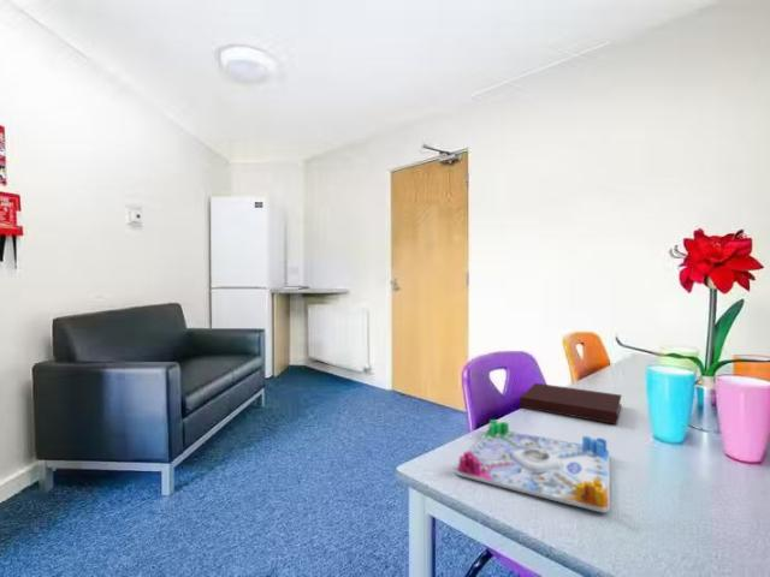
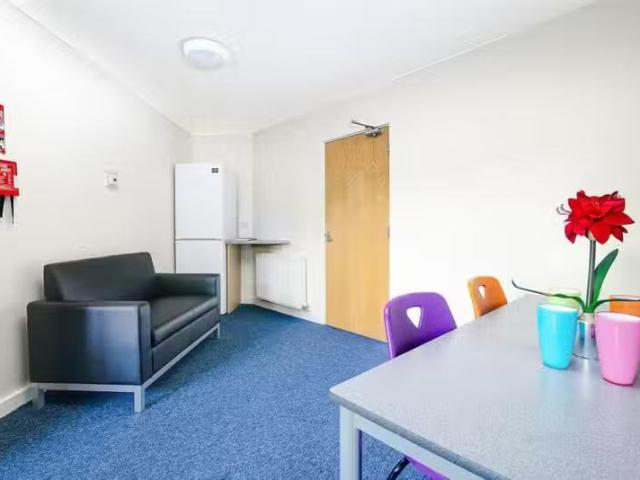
- board game [455,418,611,513]
- notebook [519,382,622,426]
